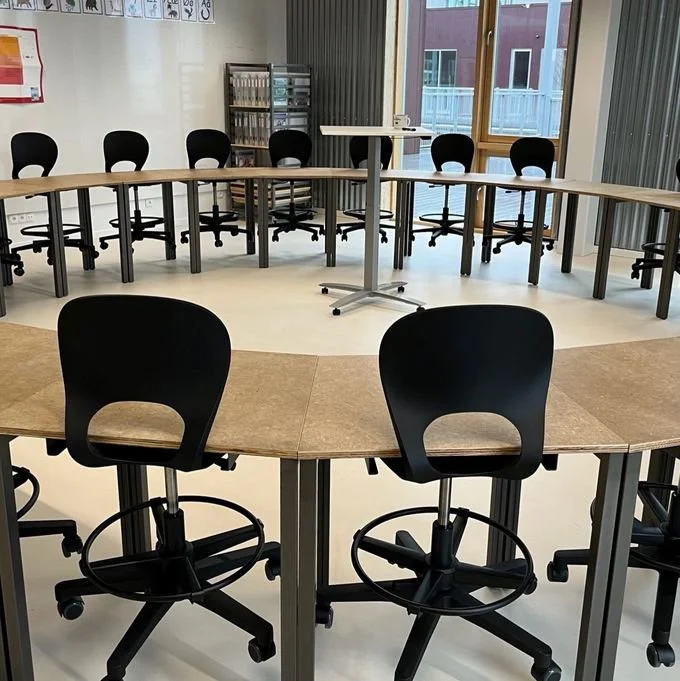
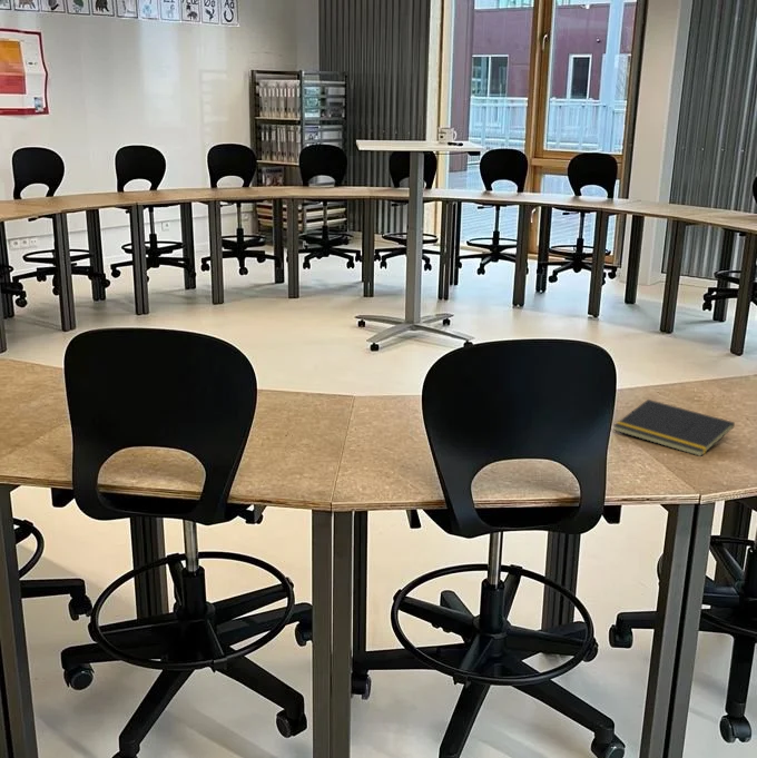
+ notepad [612,398,736,457]
